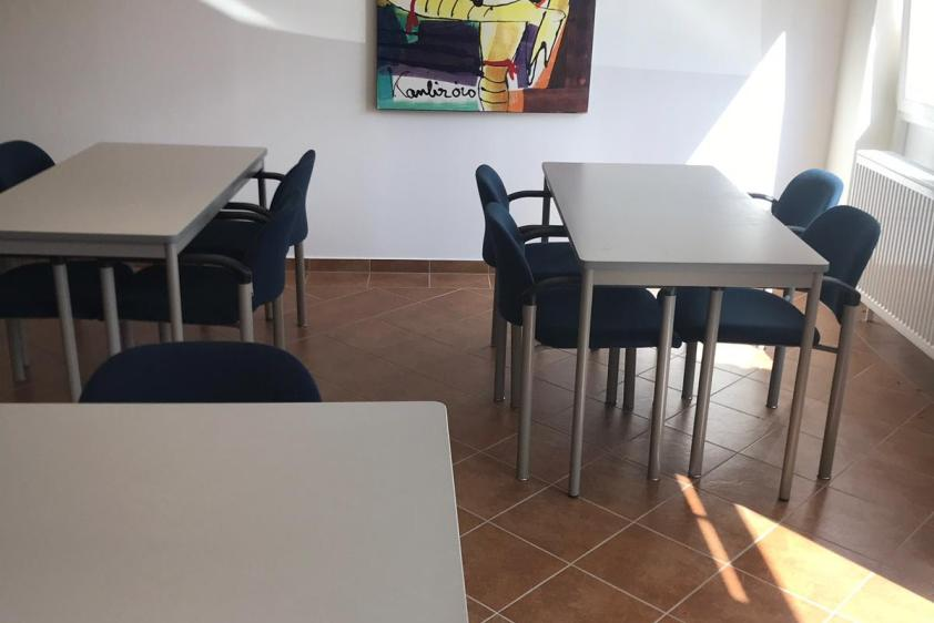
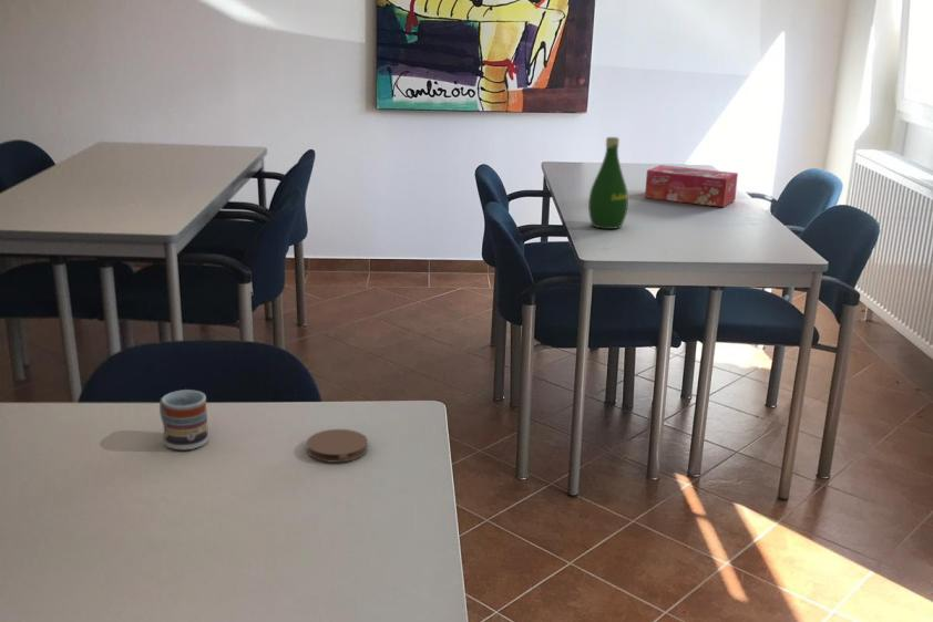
+ tissue box [644,164,739,208]
+ cup [158,388,209,452]
+ bottle [587,136,629,230]
+ coaster [306,428,369,464]
